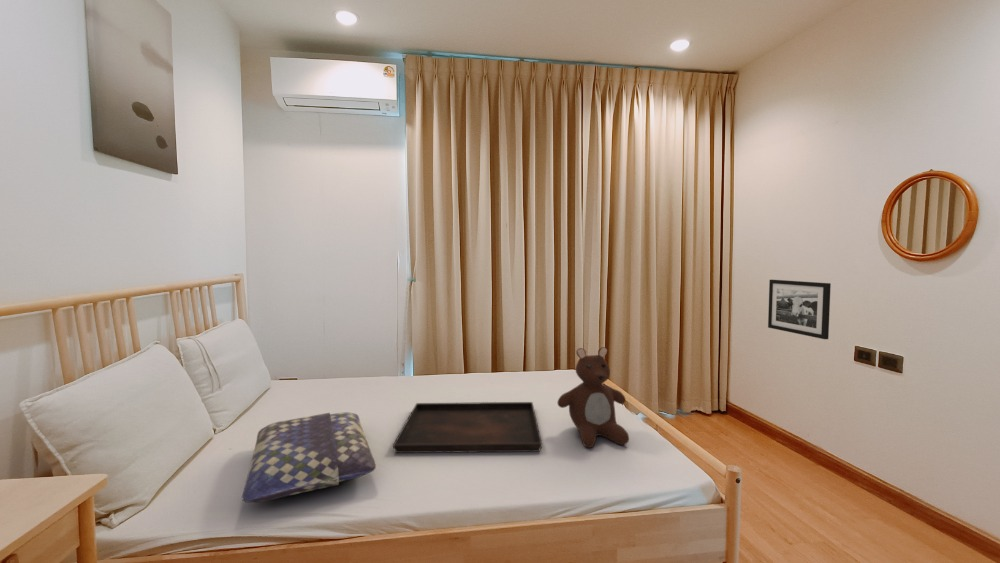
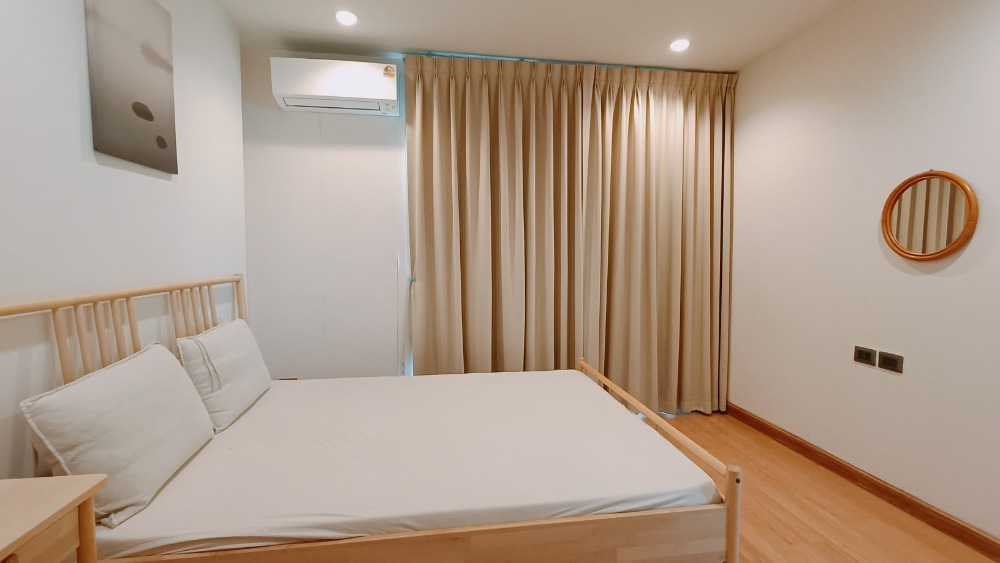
- teddy bear [557,346,630,449]
- picture frame [767,279,832,340]
- serving tray [392,401,543,454]
- cushion [241,411,377,503]
